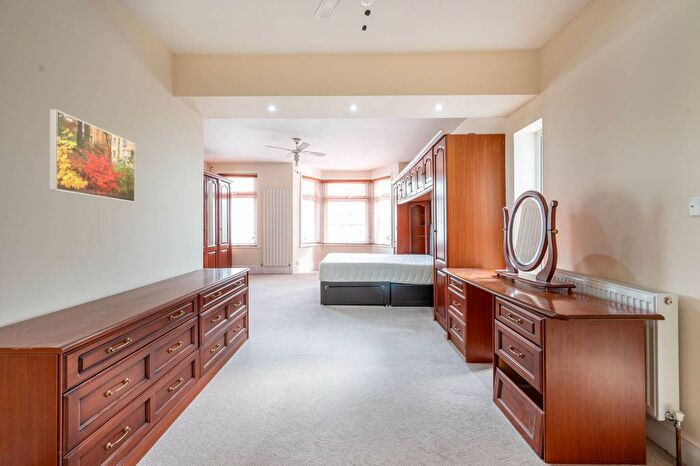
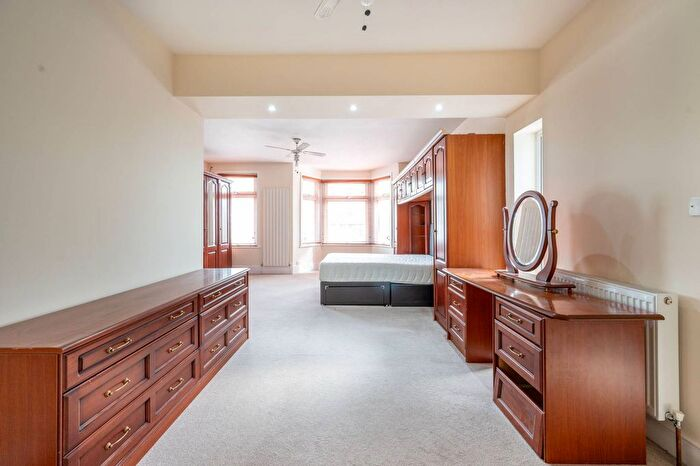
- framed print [49,108,137,204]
